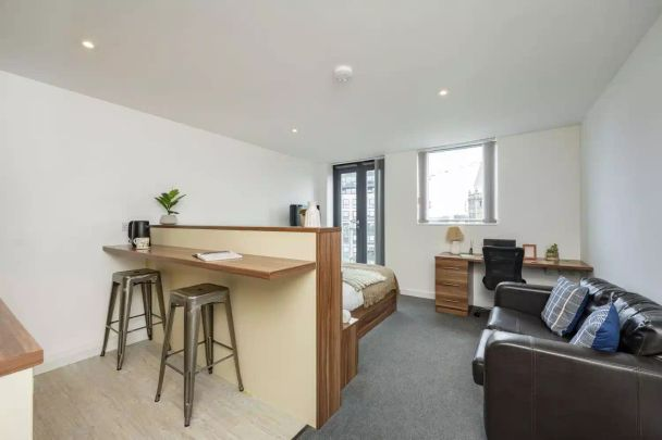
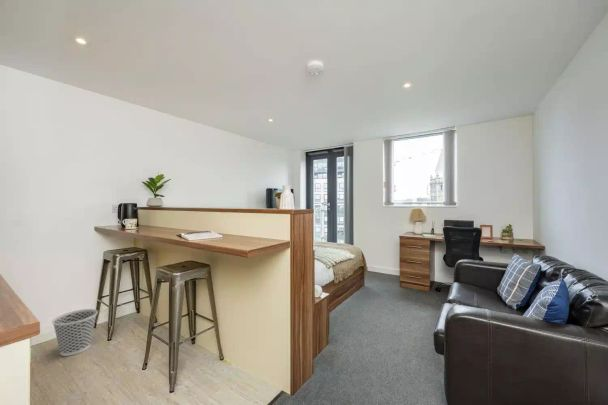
+ wastebasket [51,308,99,357]
